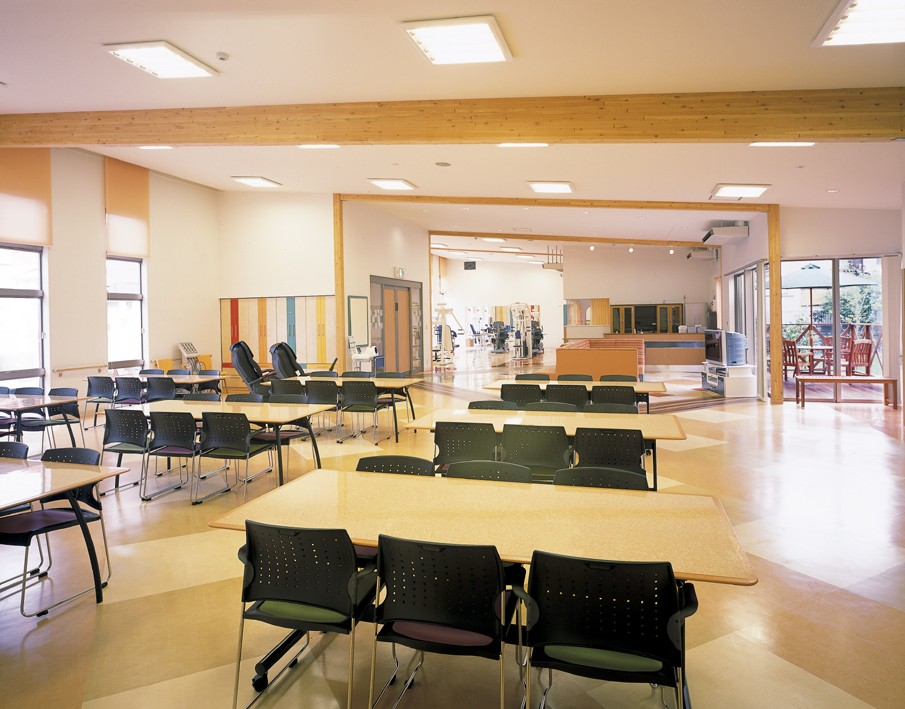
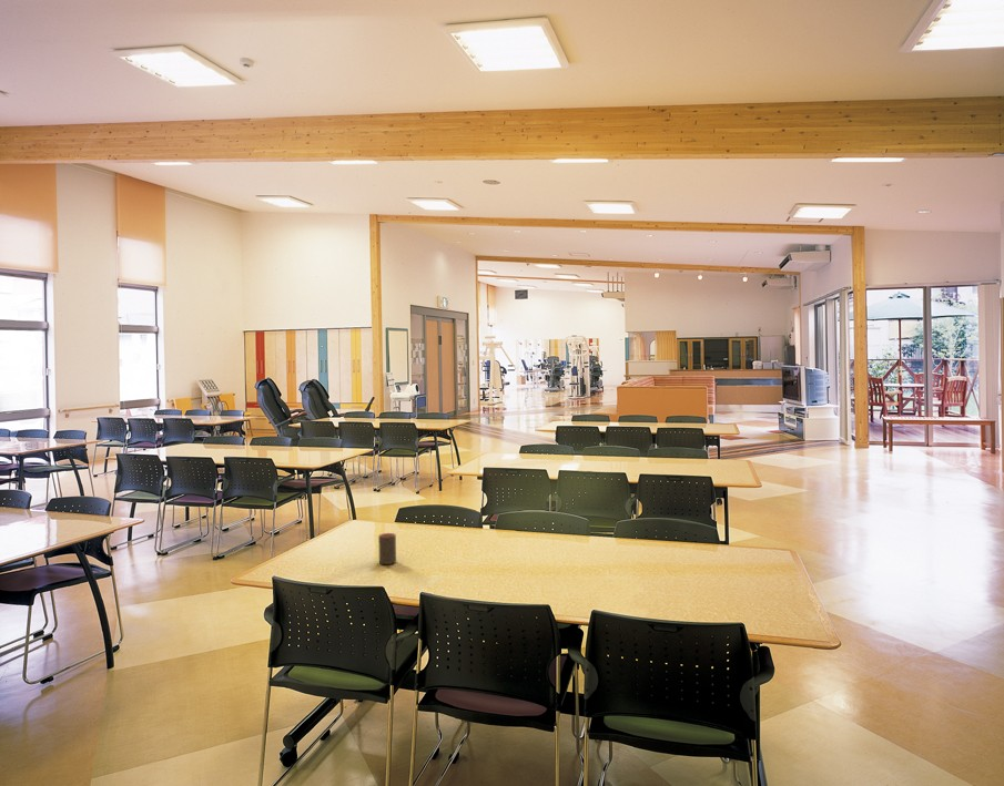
+ cup [377,532,397,565]
